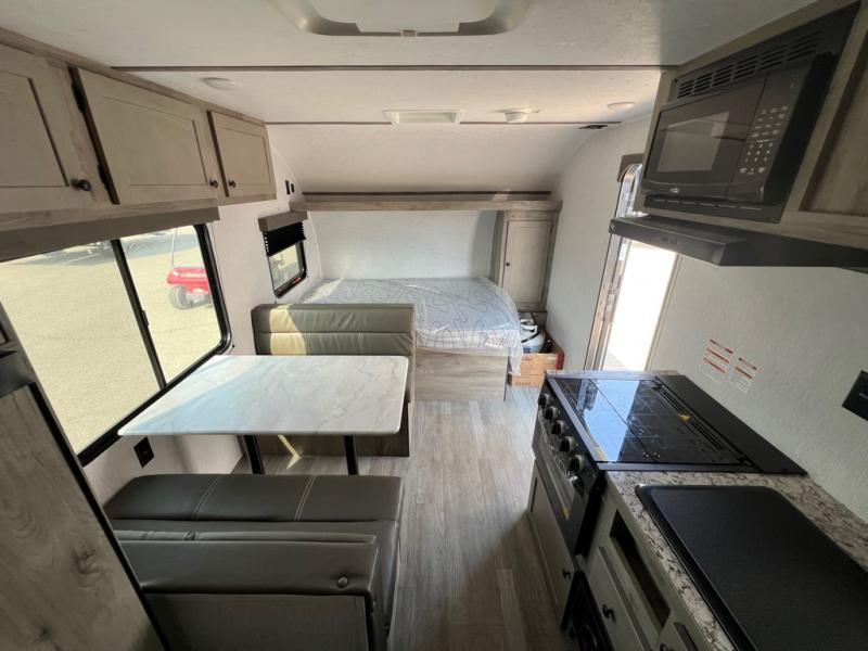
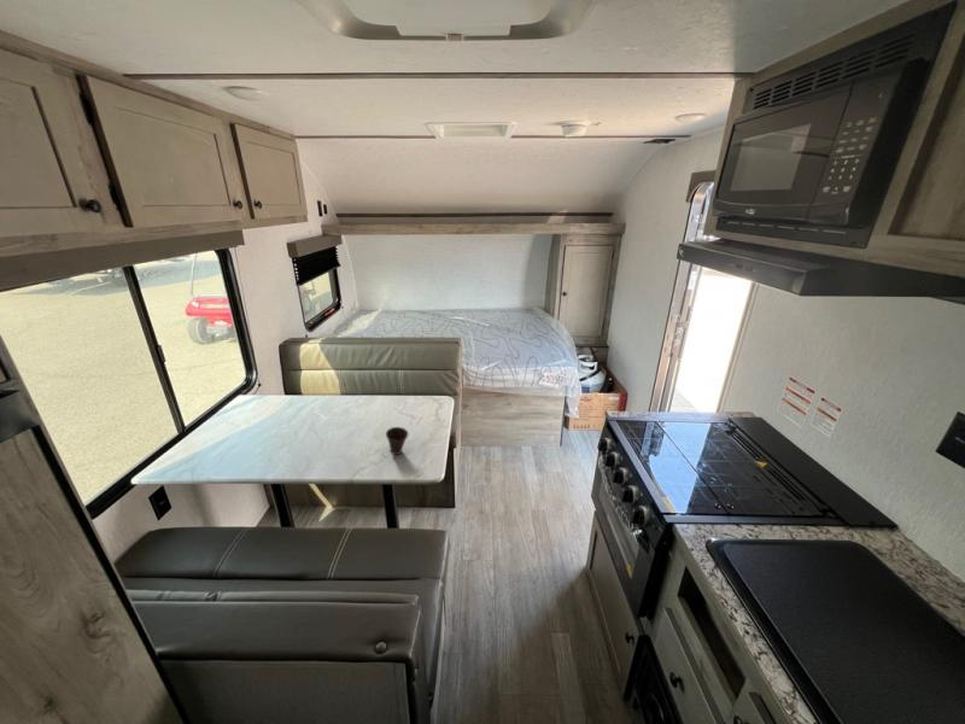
+ cup [385,426,410,456]
